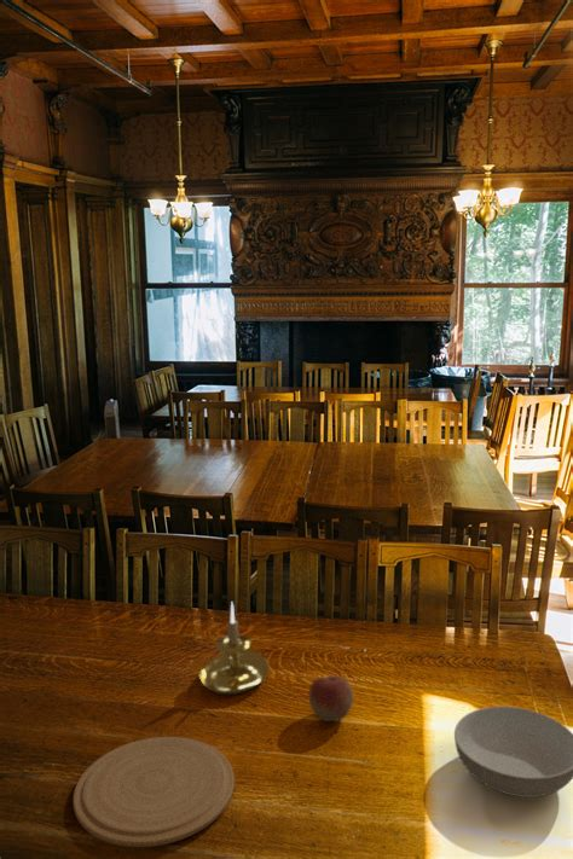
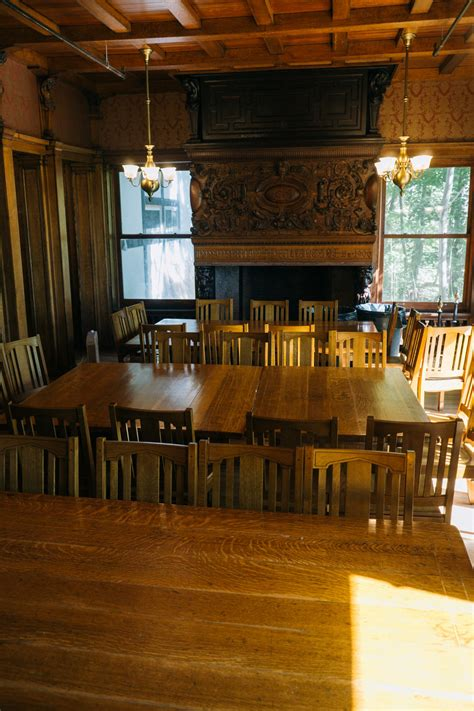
- fruit [307,674,354,722]
- serving bowl [453,706,573,799]
- plate [73,736,236,848]
- candle holder [197,600,270,696]
